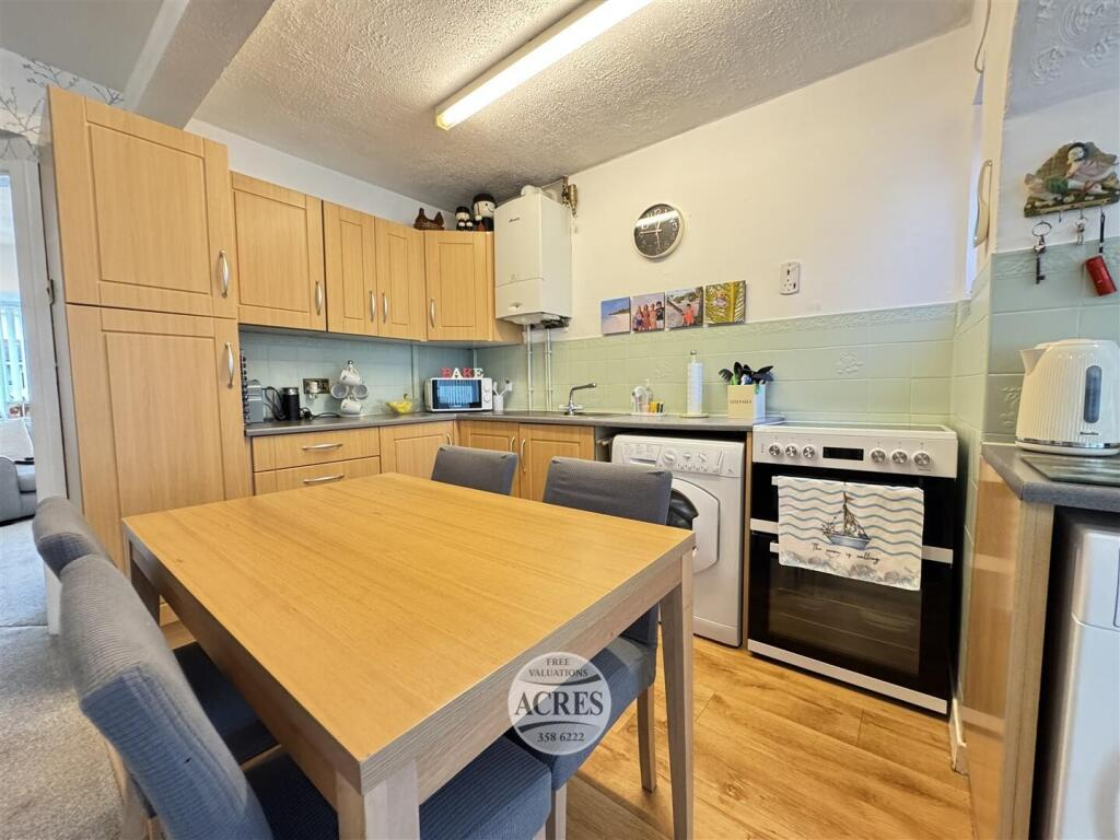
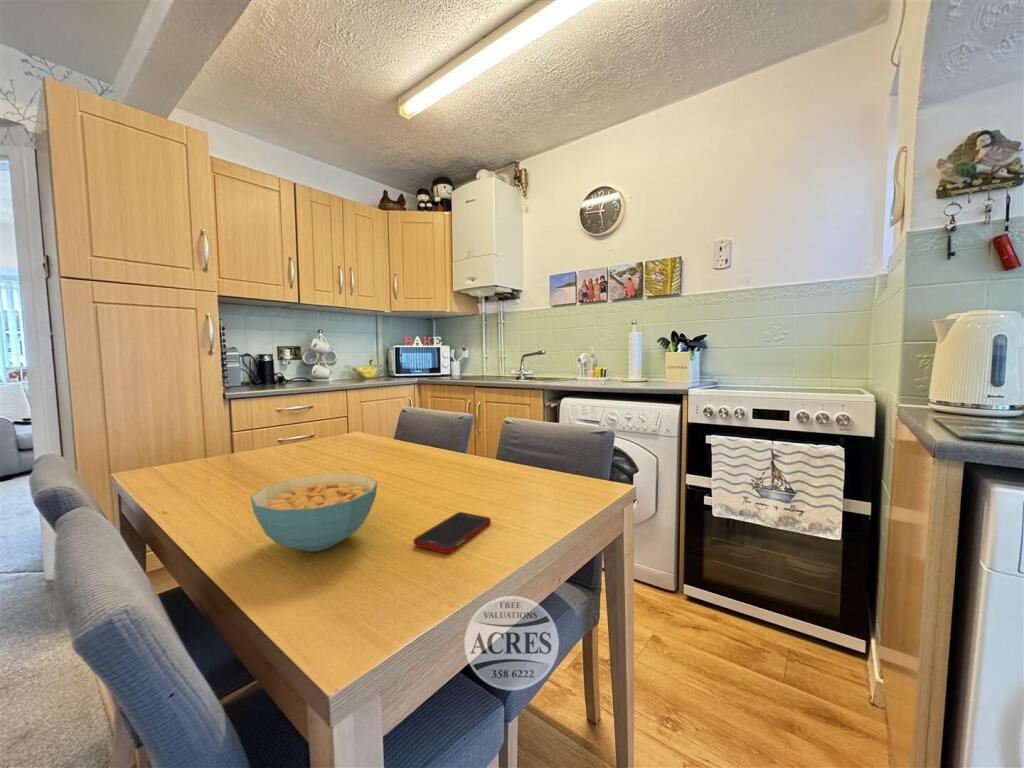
+ cell phone [413,511,492,554]
+ cereal bowl [249,472,378,552]
